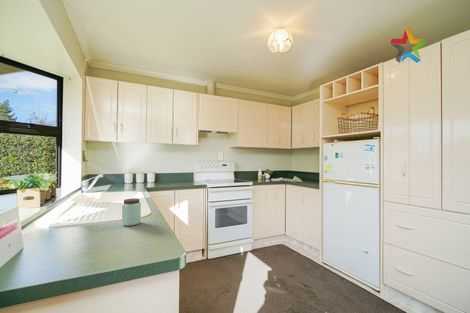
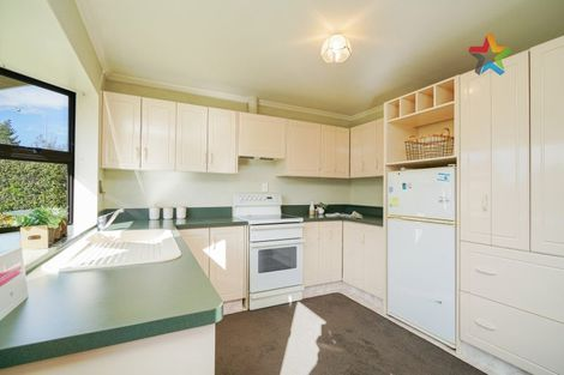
- peanut butter [121,197,142,227]
